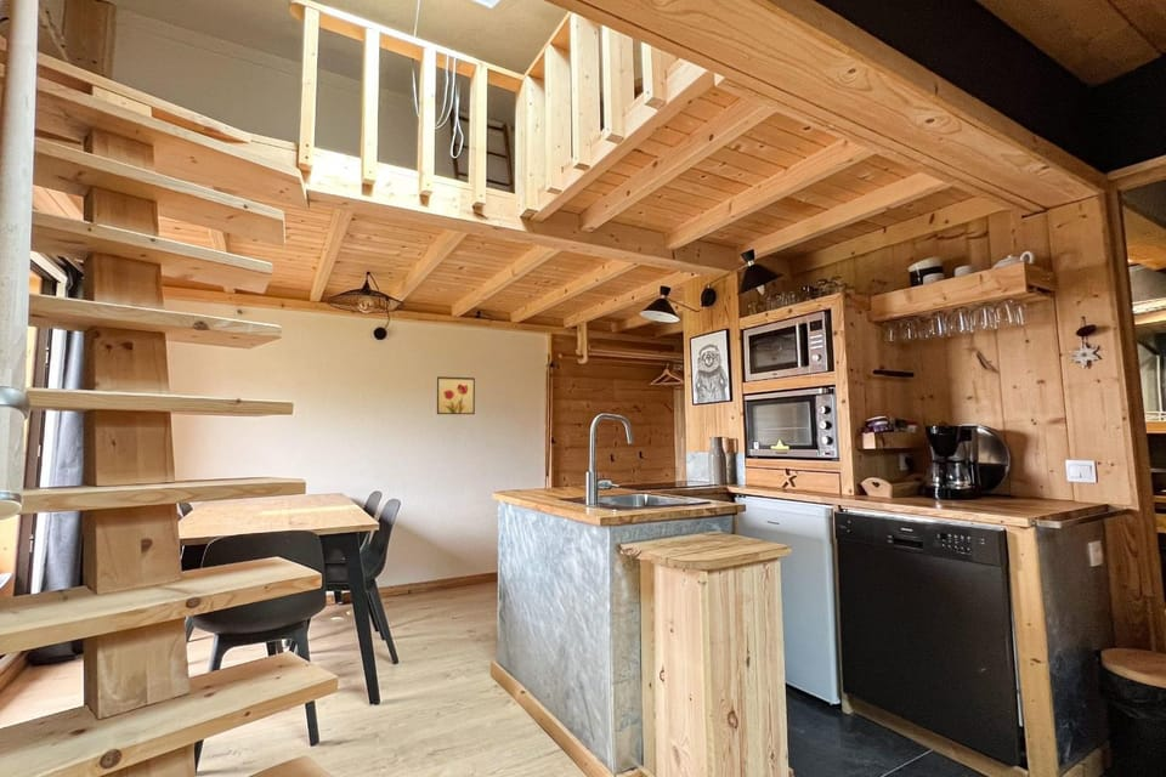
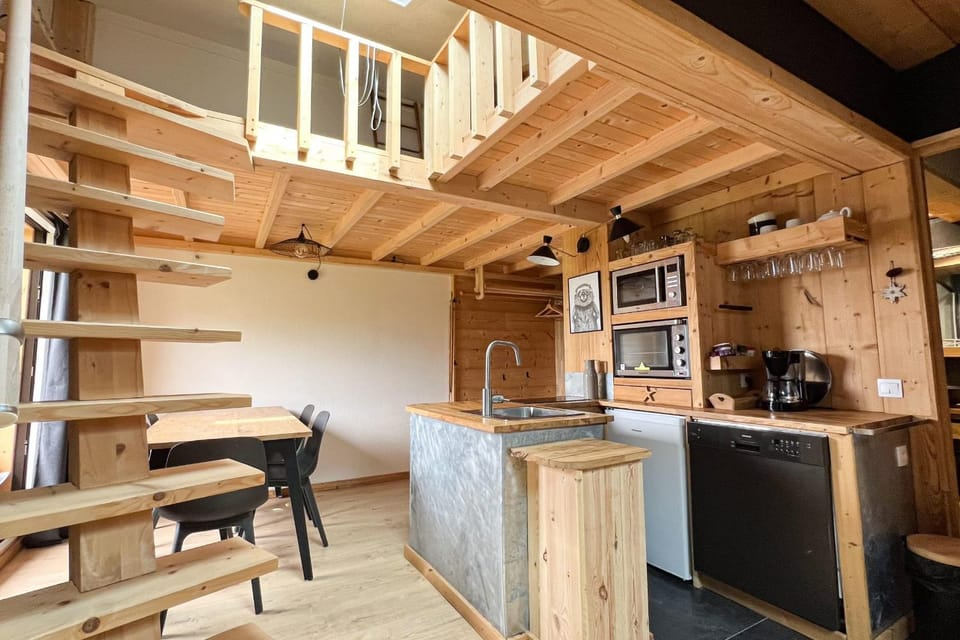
- wall art [436,375,476,415]
